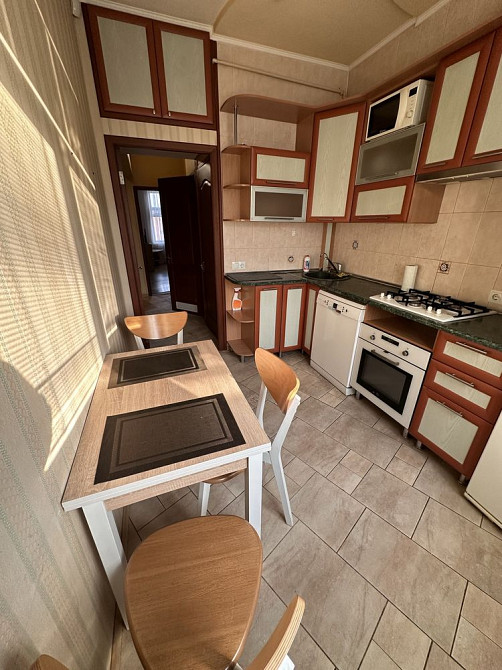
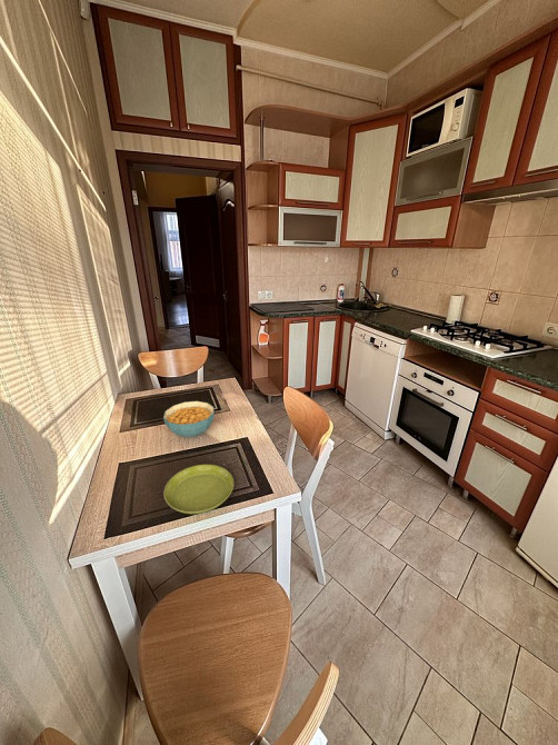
+ saucer [162,464,235,515]
+ cereal bowl [162,400,215,438]
